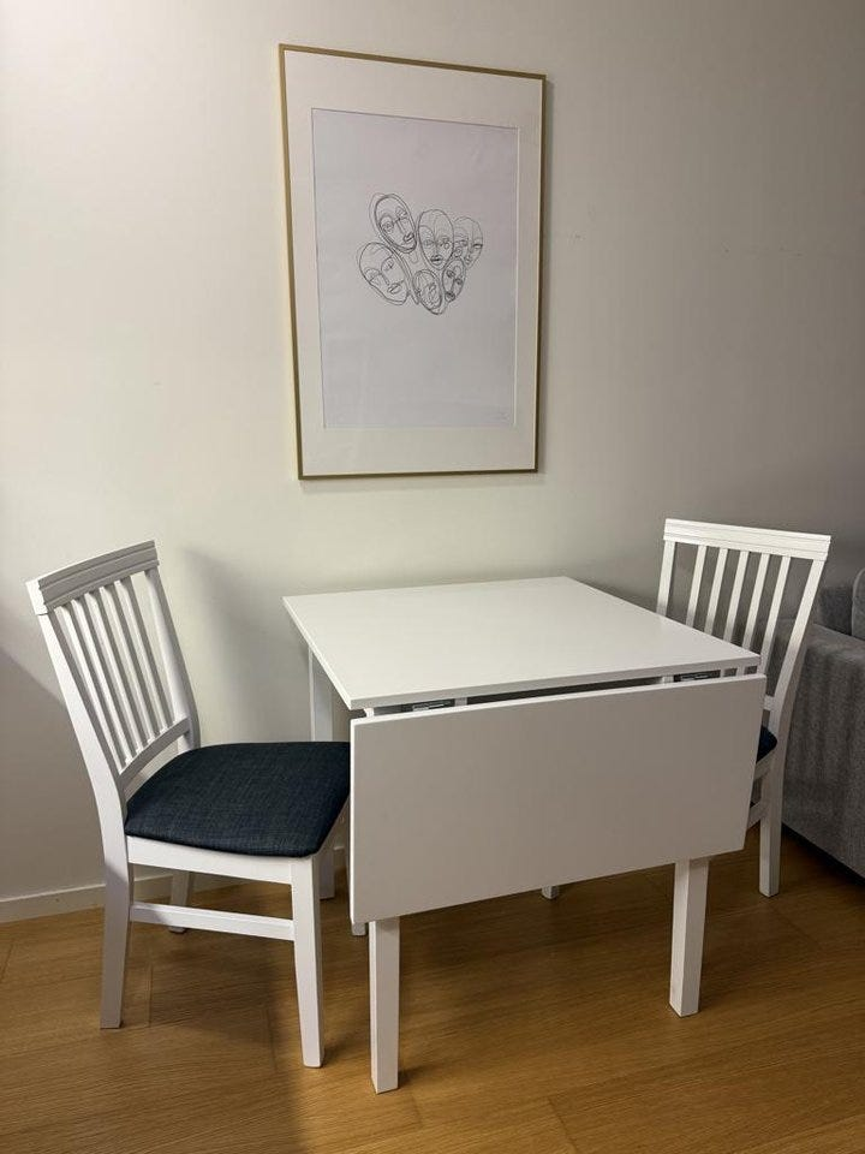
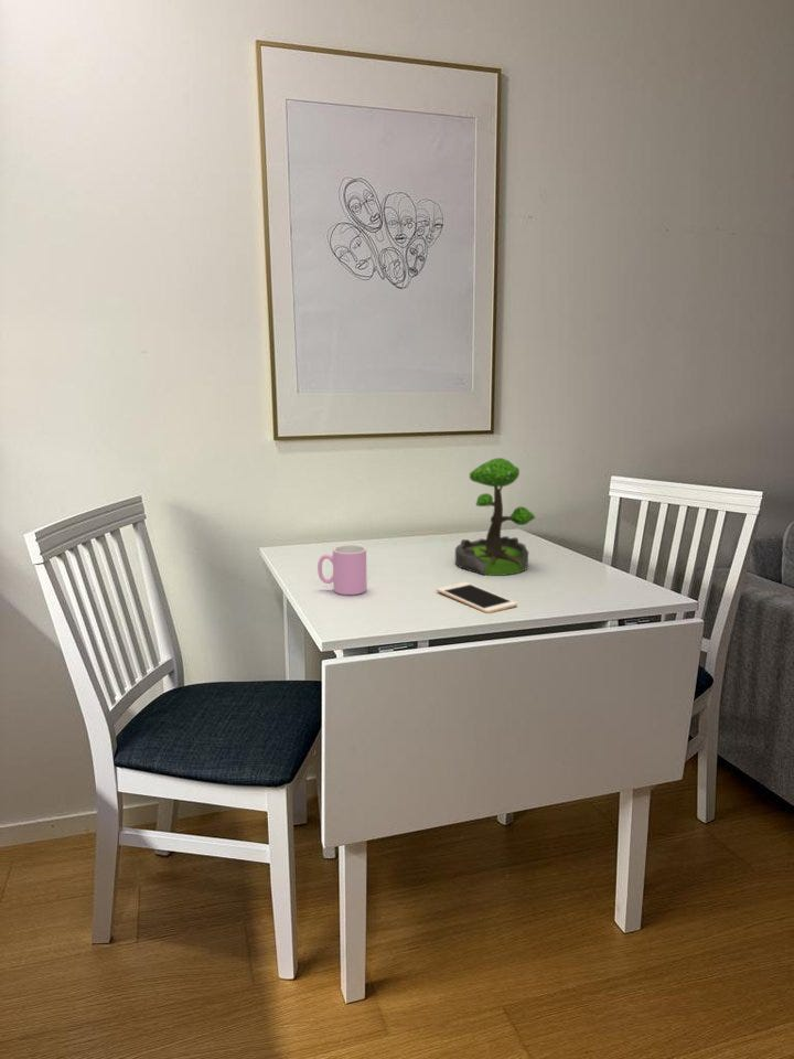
+ plant [454,457,536,577]
+ cup [316,544,368,596]
+ cell phone [436,581,518,614]
